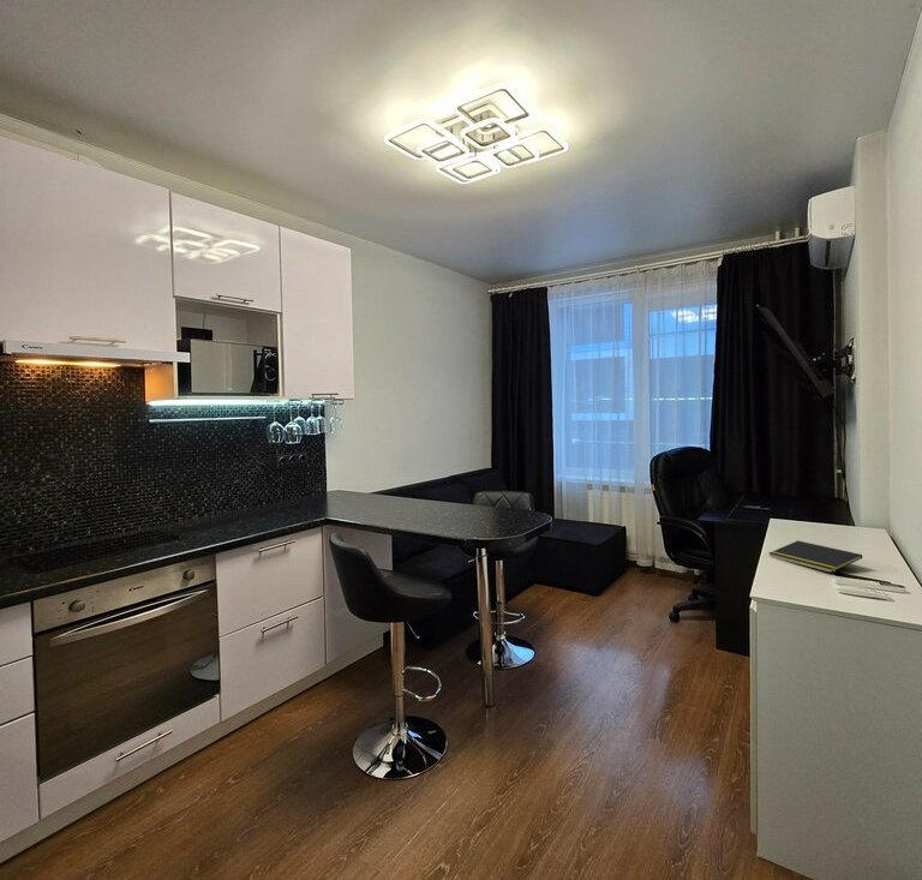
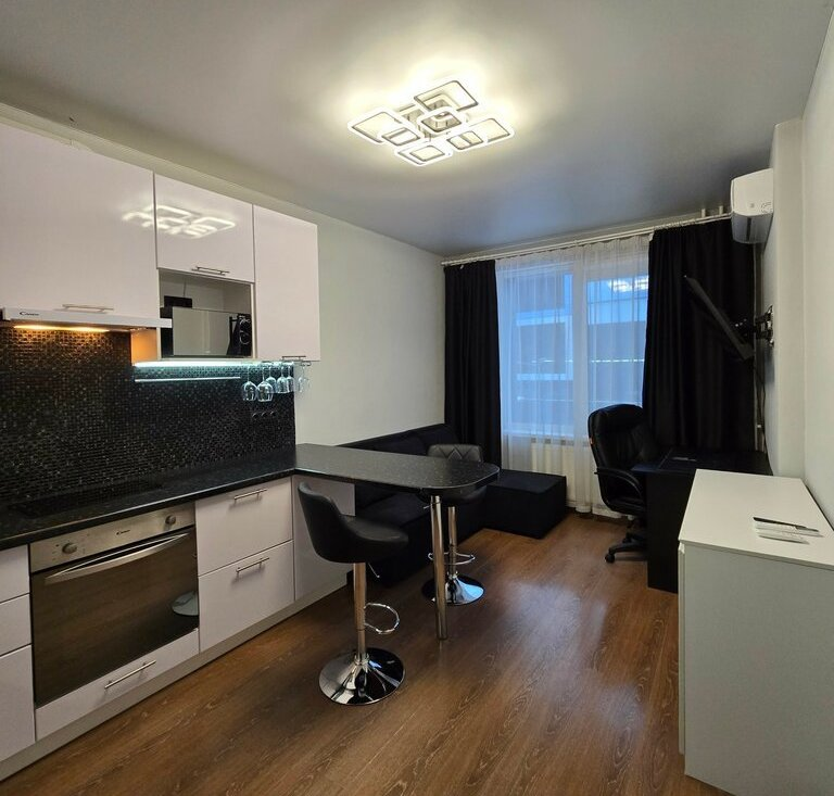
- notepad [768,539,863,574]
